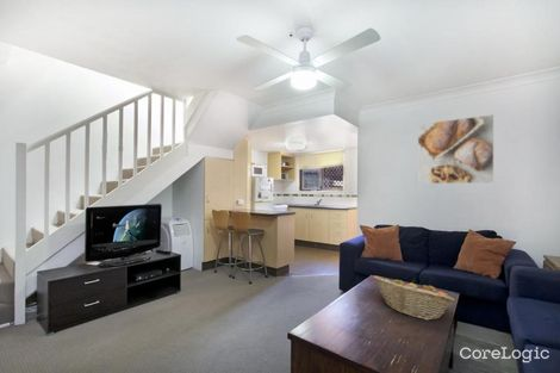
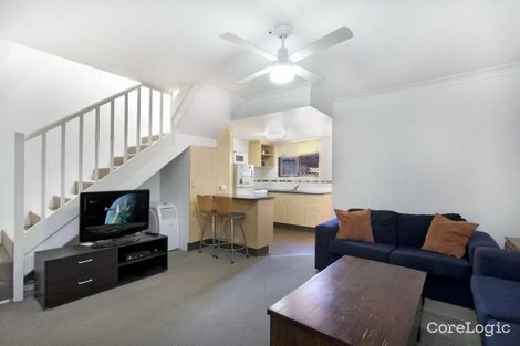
- fruit basket [372,275,455,322]
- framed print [417,113,494,185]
